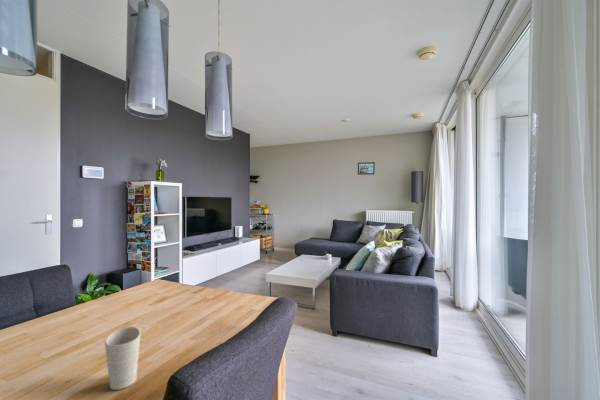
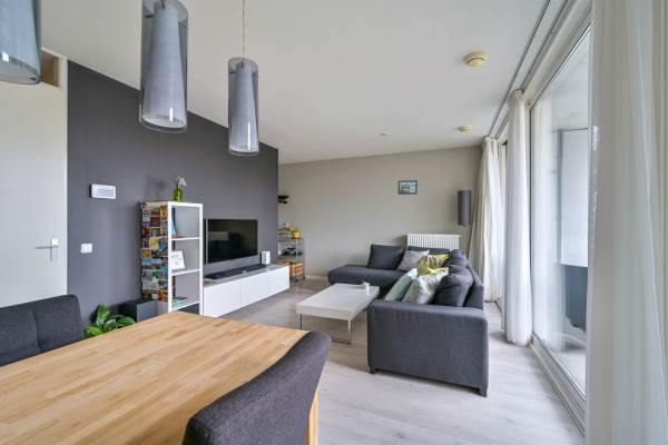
- cup [104,326,142,391]
